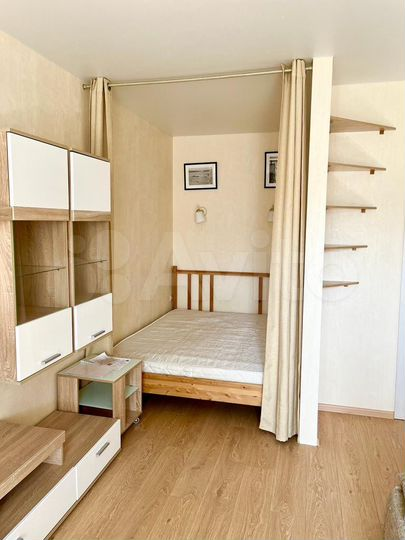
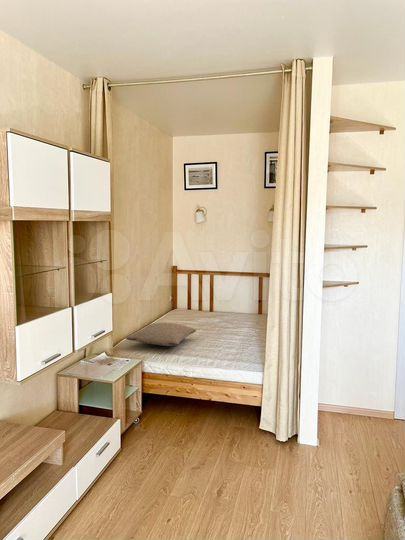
+ pillow [125,322,197,347]
